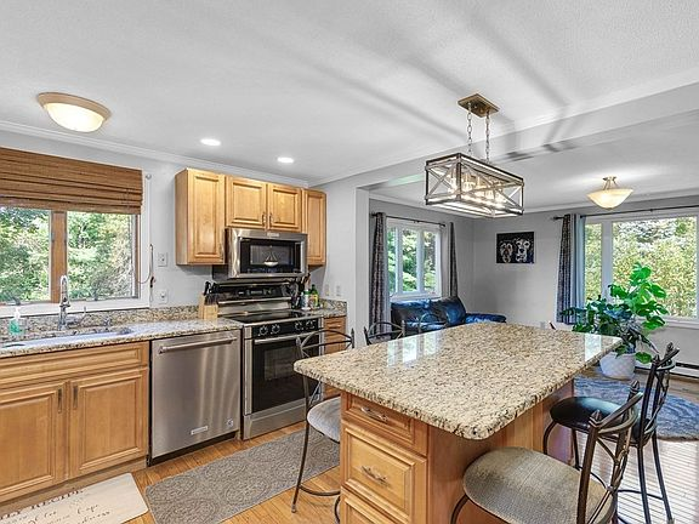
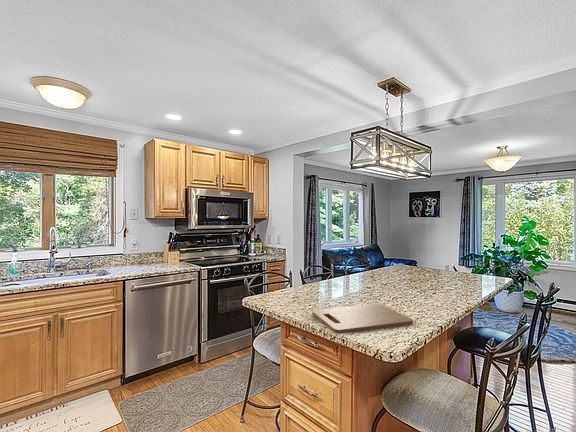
+ cutting board [311,303,414,335]
